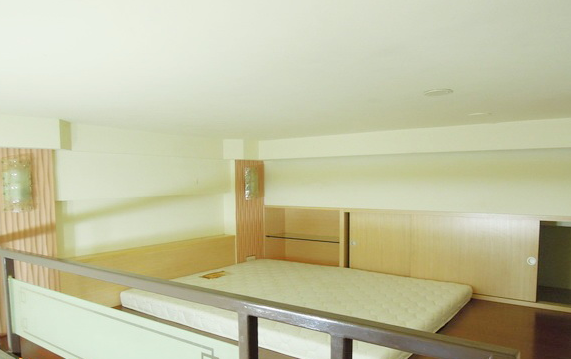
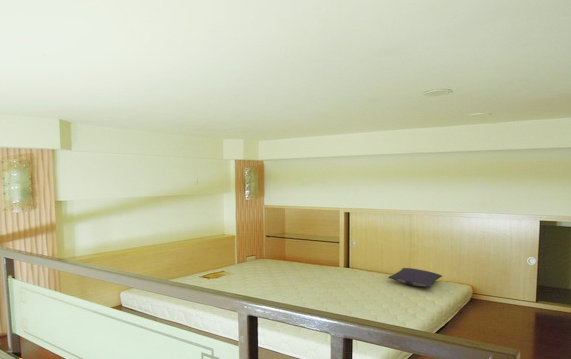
+ pillow [387,267,443,288]
